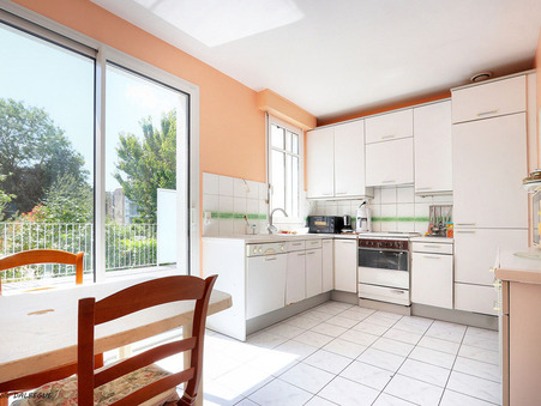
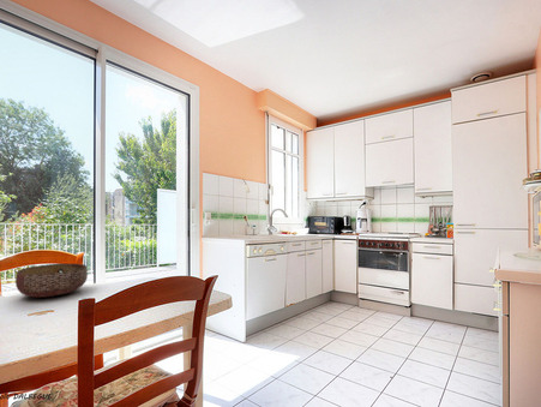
+ bowl [14,263,89,299]
